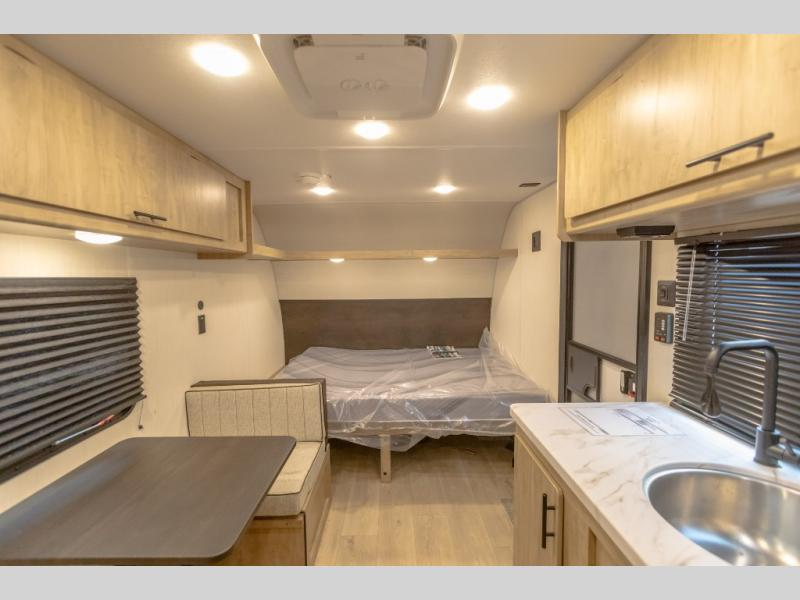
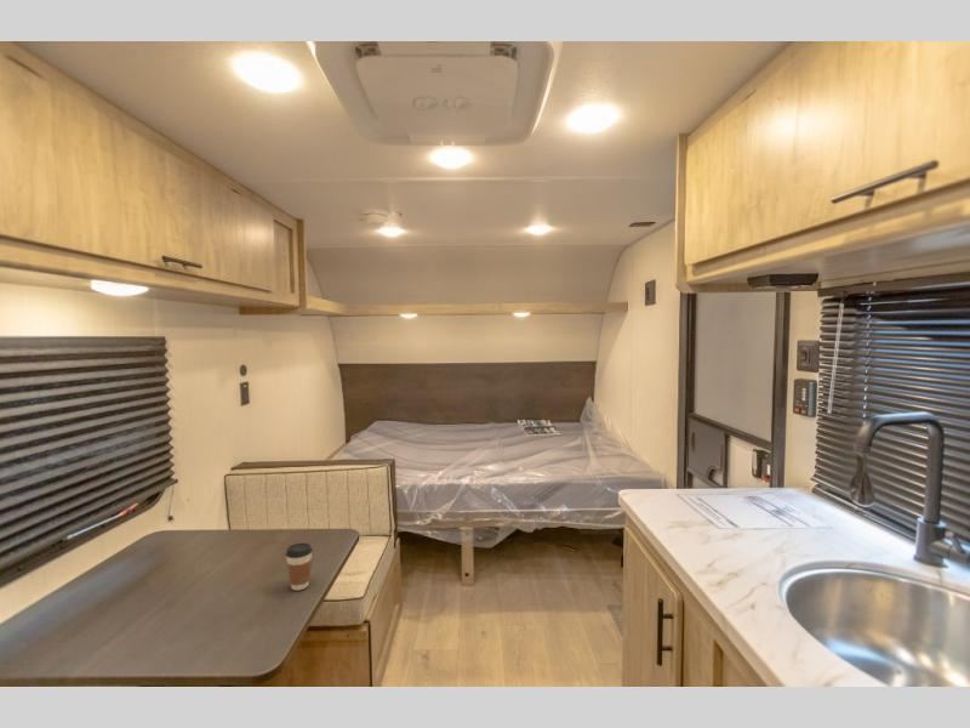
+ coffee cup [285,542,314,592]
